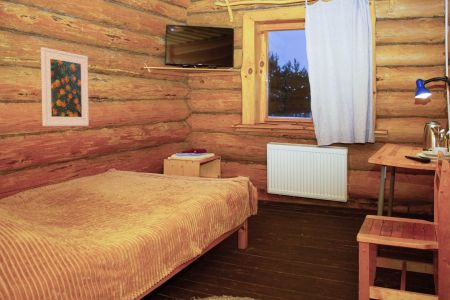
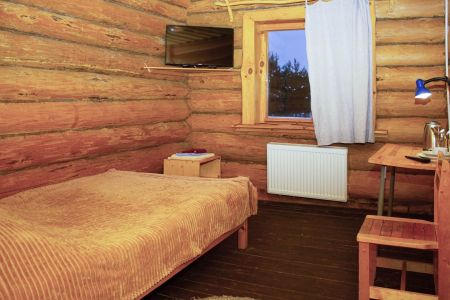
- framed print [40,46,90,127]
